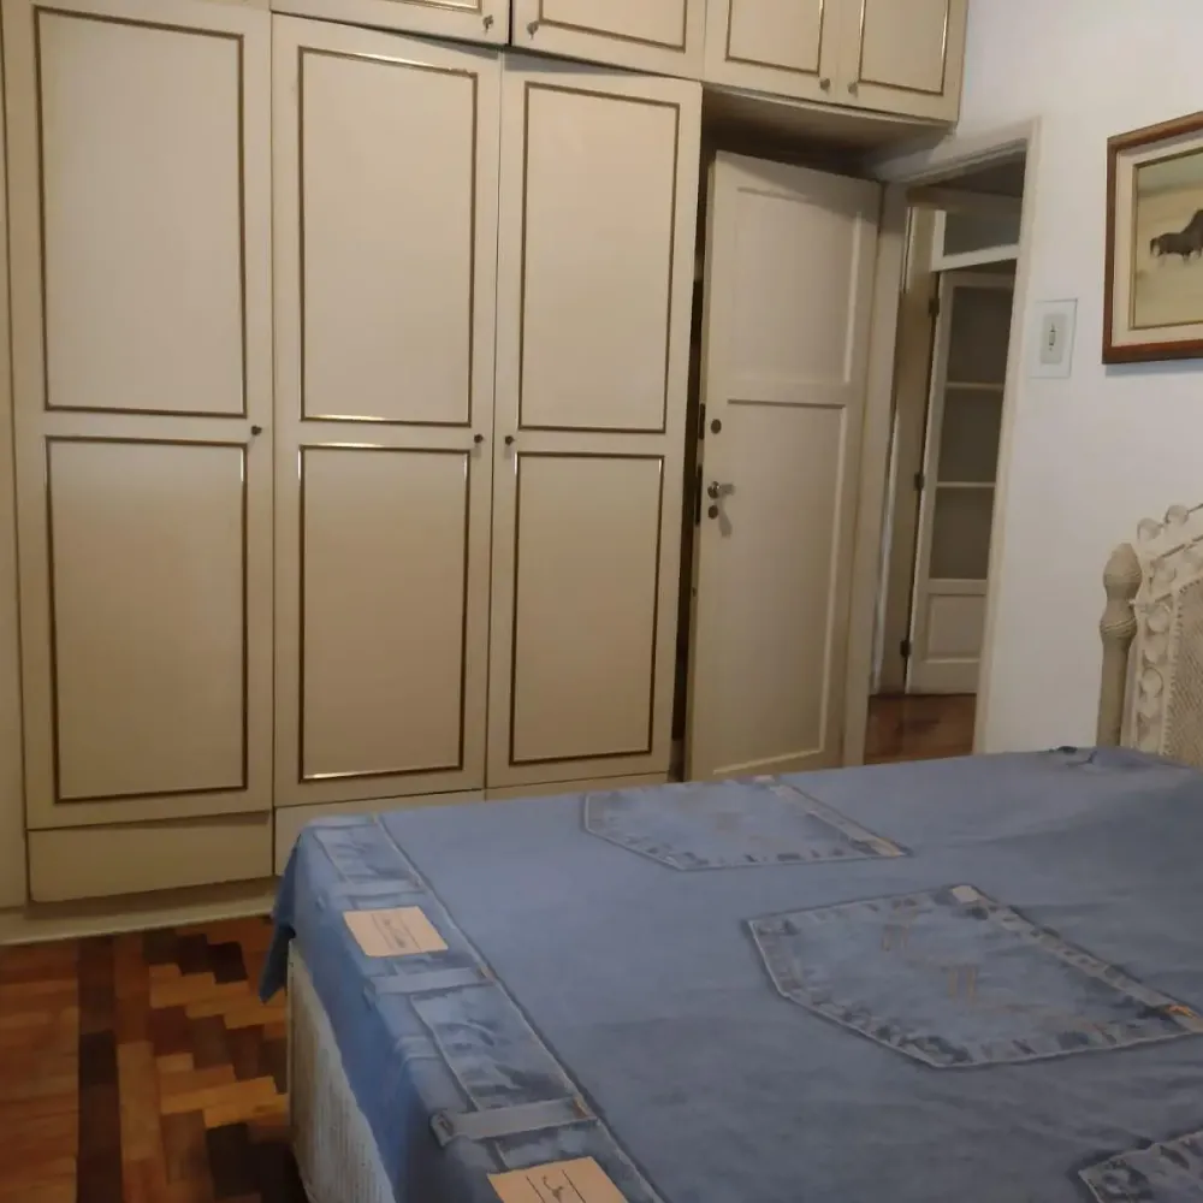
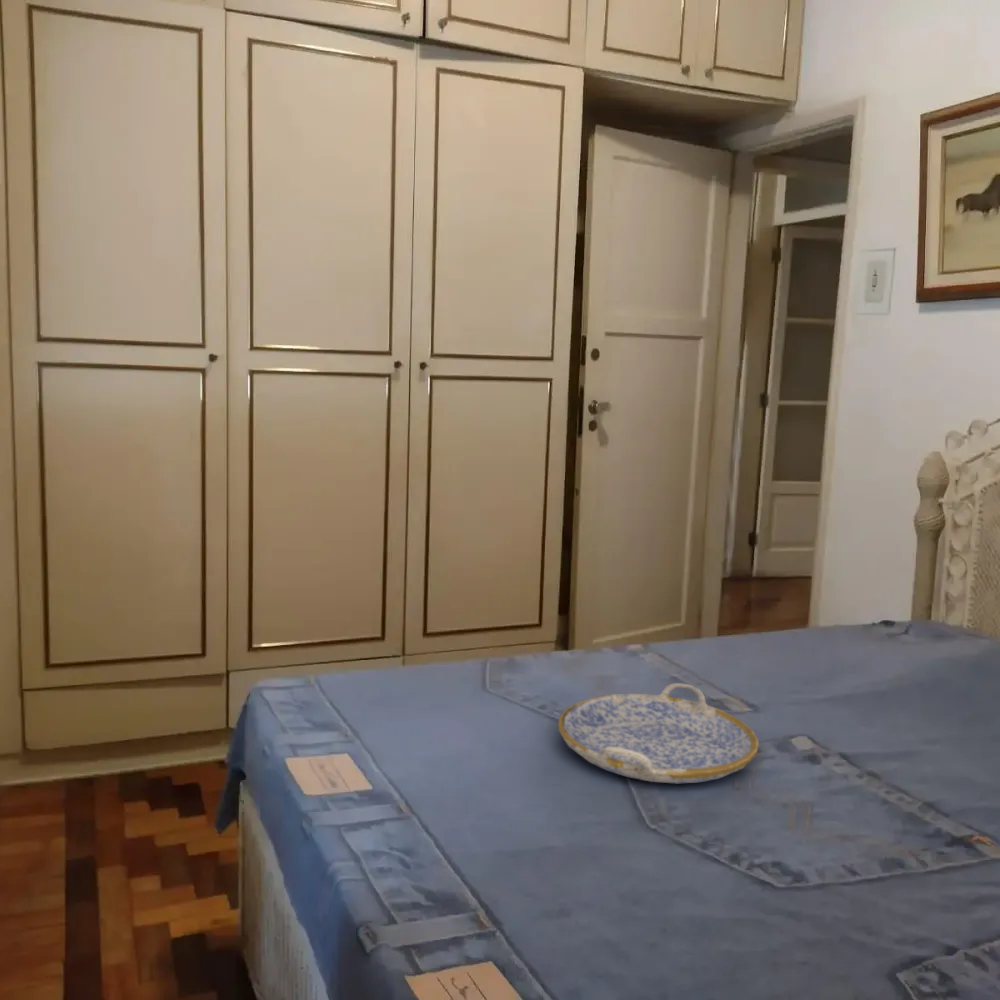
+ serving tray [557,682,760,784]
